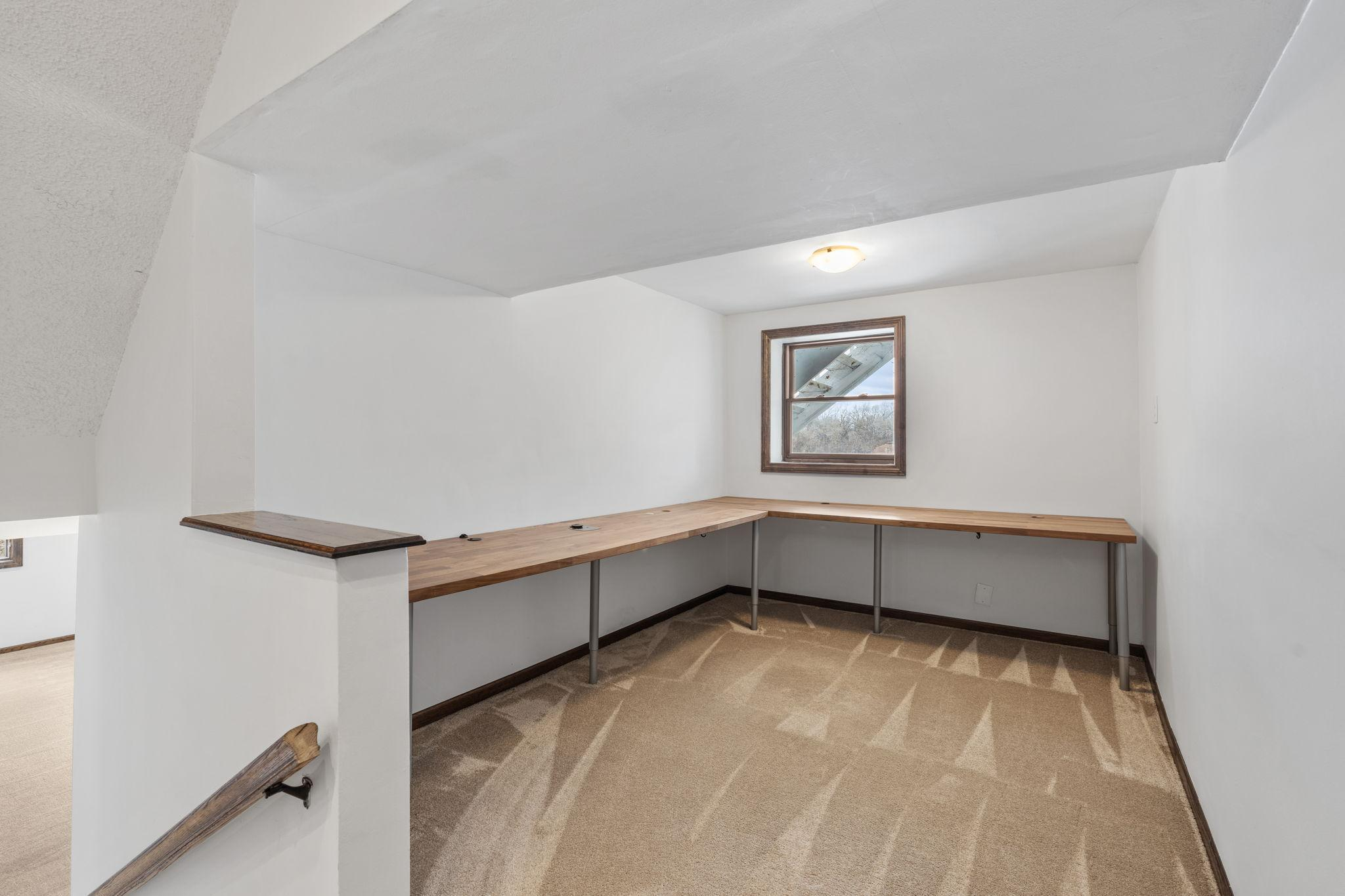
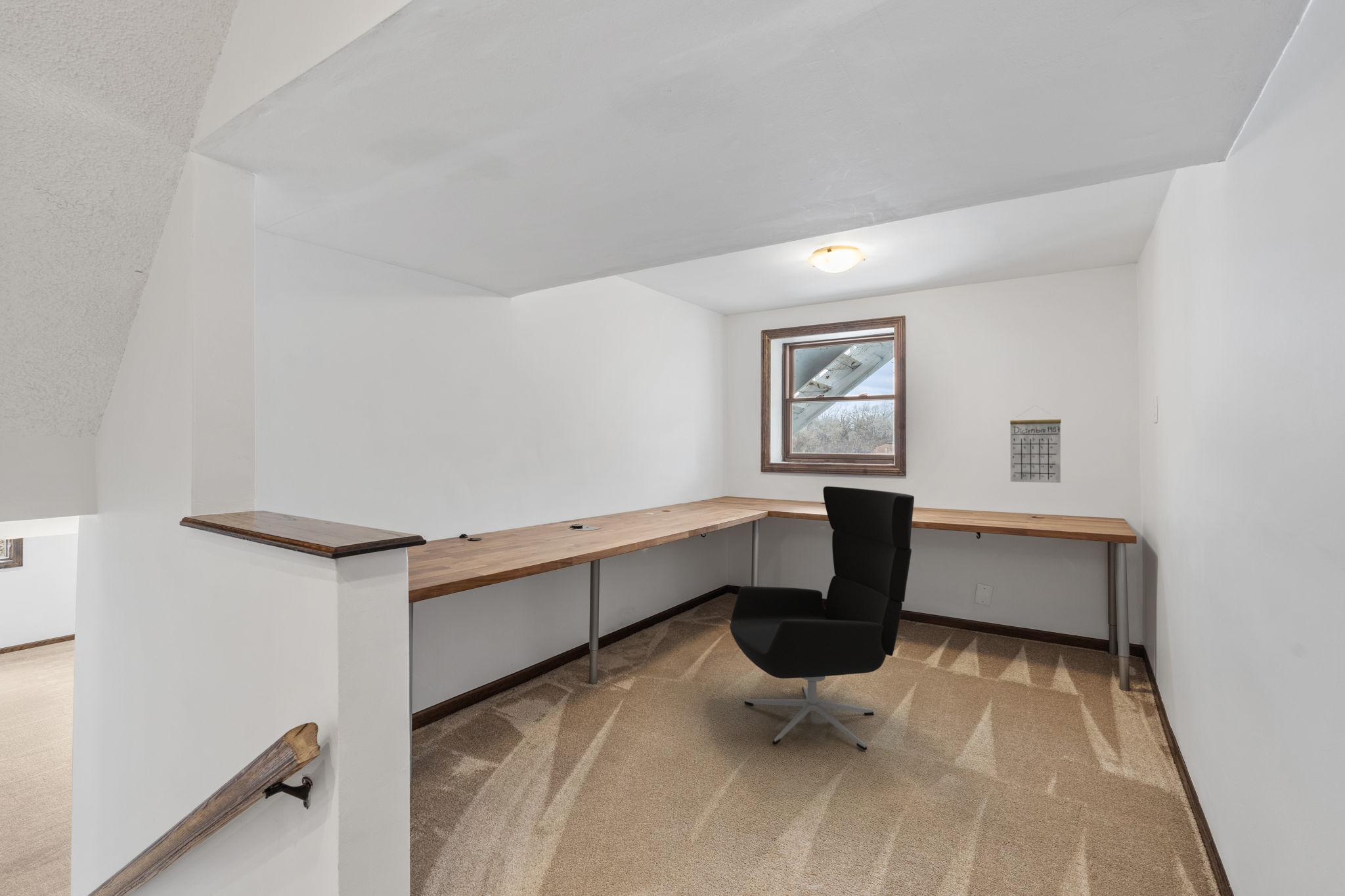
+ calendar [1009,405,1062,484]
+ office chair [730,486,915,751]
